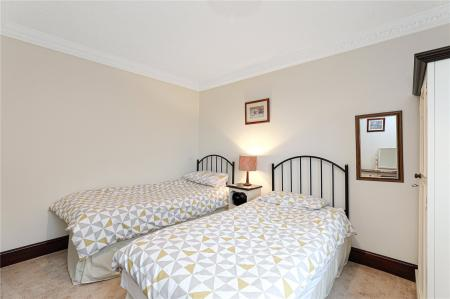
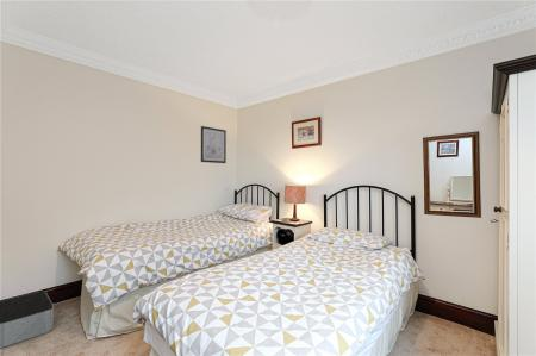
+ storage bin [0,291,55,349]
+ wall art [200,125,228,164]
